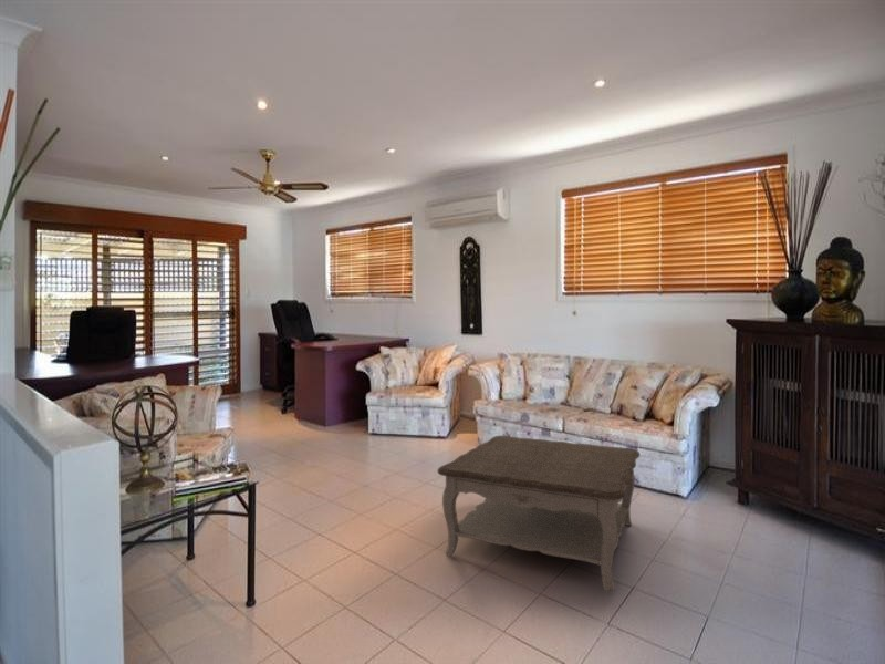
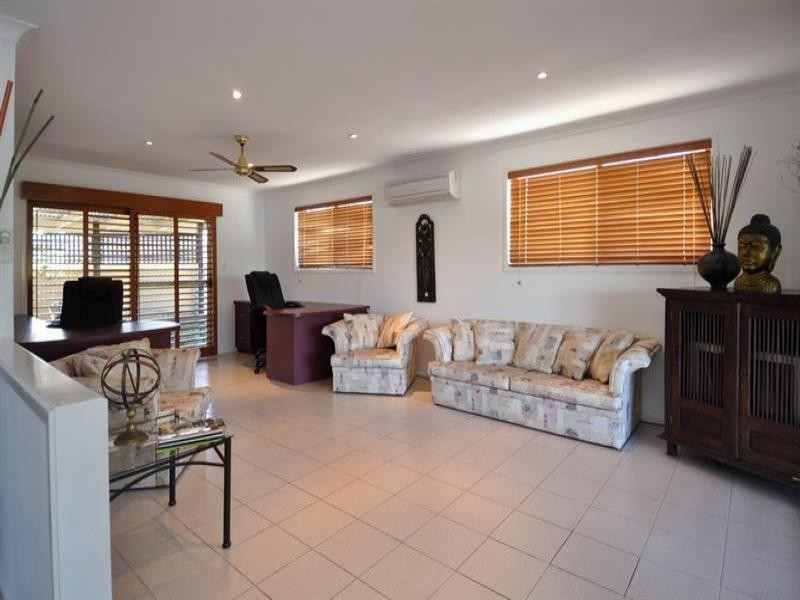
- coffee table [436,435,642,592]
